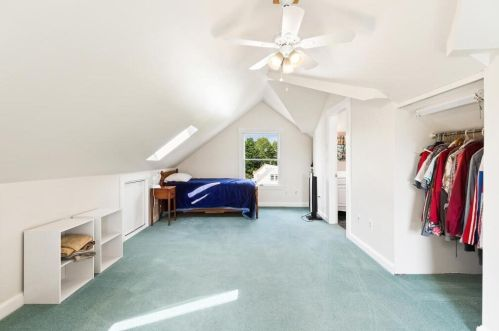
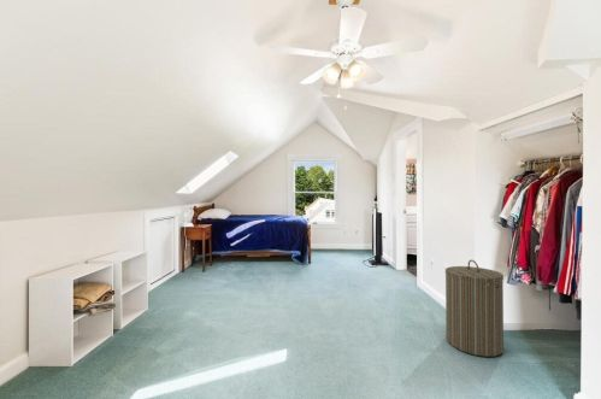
+ laundry hamper [444,259,505,358]
